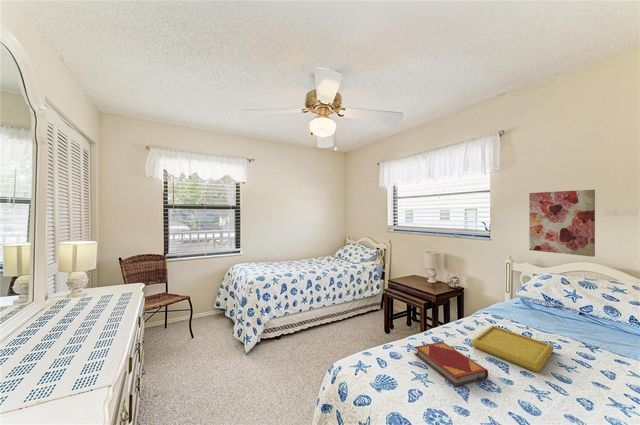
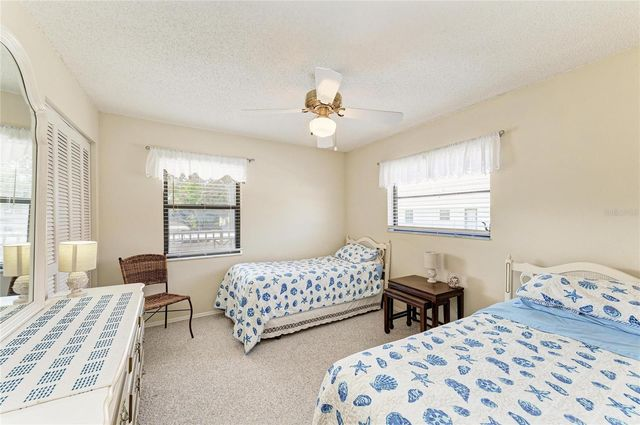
- serving tray [470,325,555,373]
- hardback book [413,341,489,387]
- wall art [528,189,596,258]
